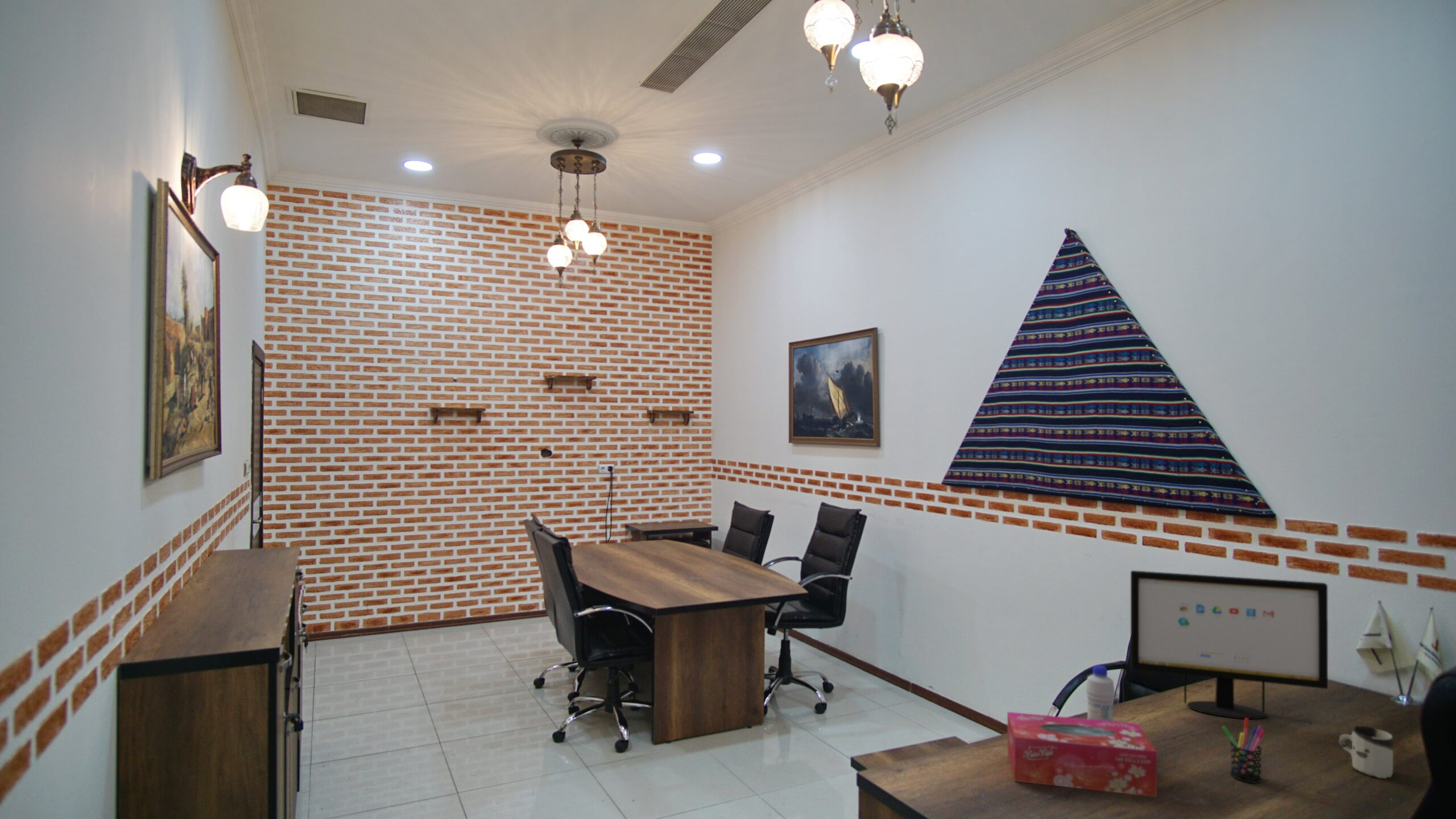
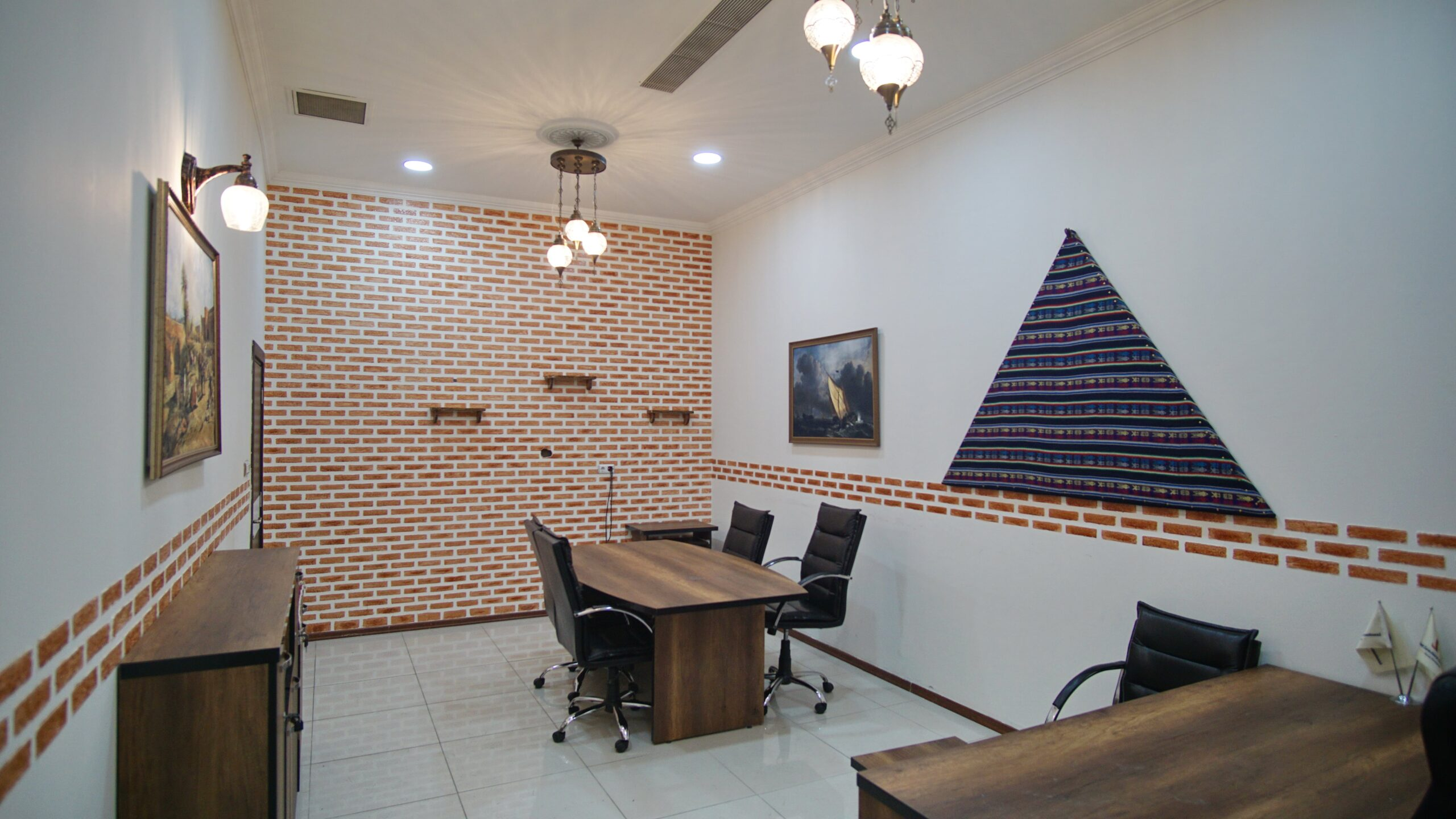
- cup [1338,726,1393,779]
- bottle [1085,664,1116,721]
- pen holder [1221,718,1265,784]
- computer monitor [1130,570,1329,719]
- tissue box [1007,711,1157,797]
